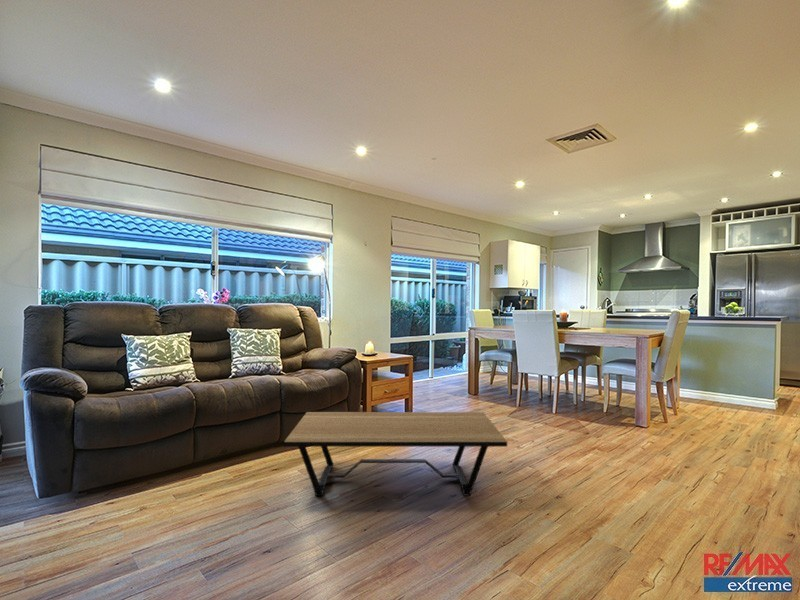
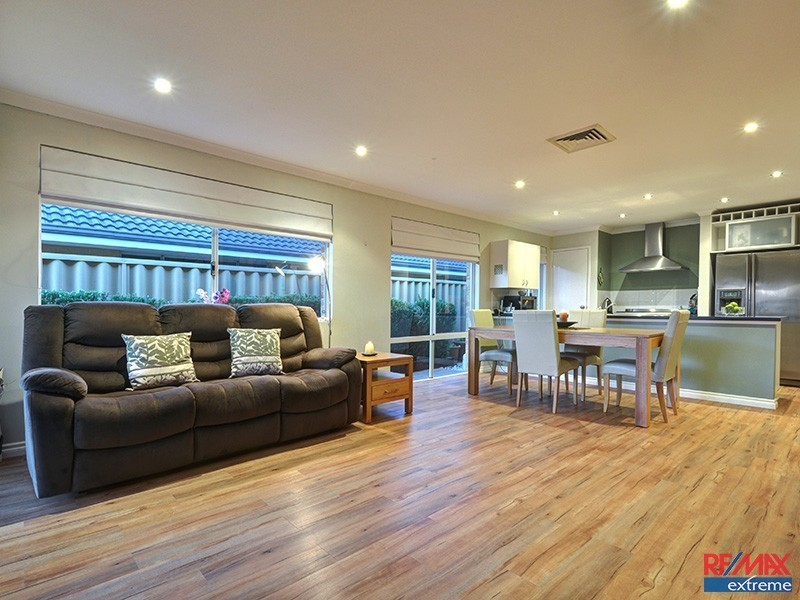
- coffee table [283,411,508,497]
